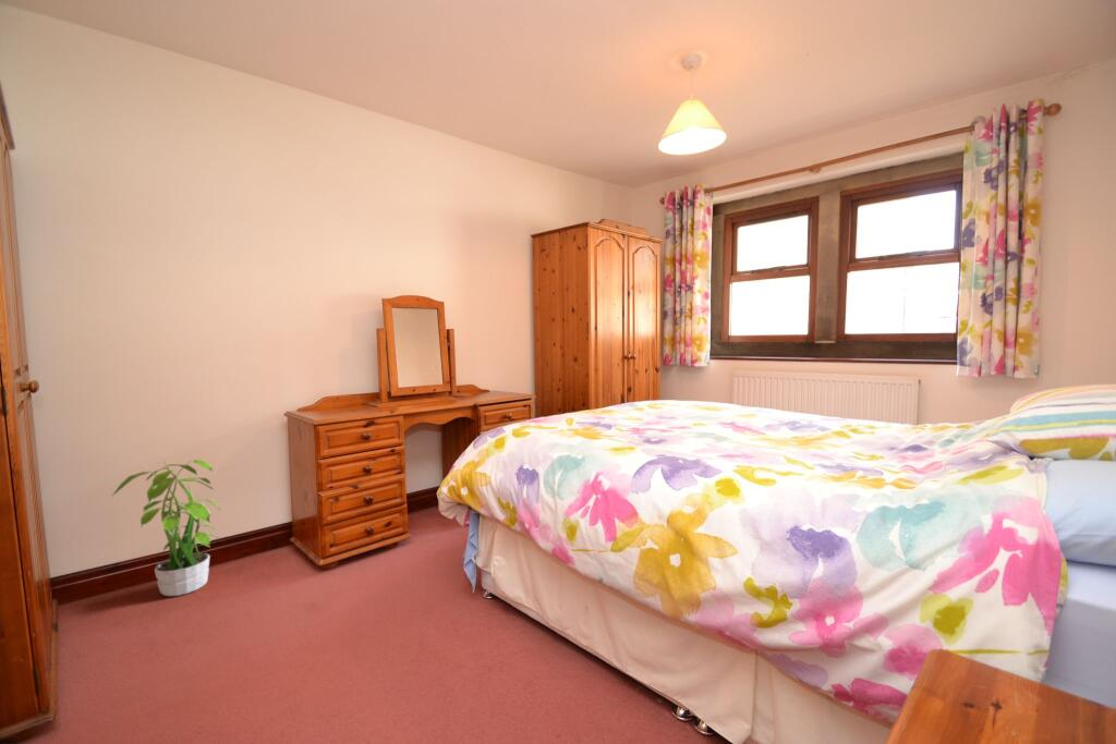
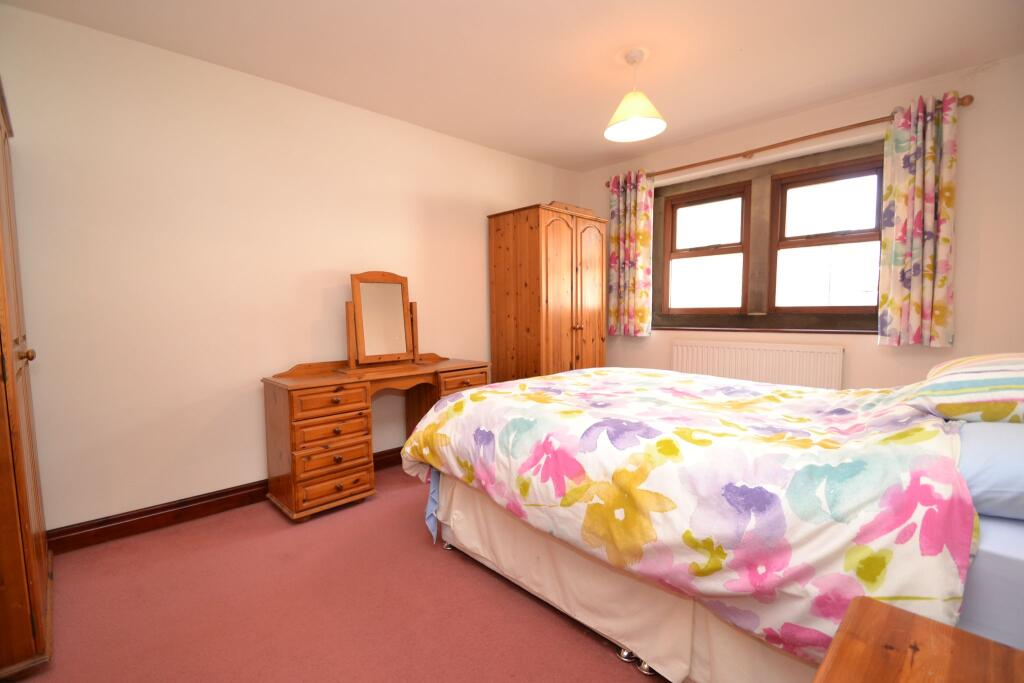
- potted plant [110,459,221,597]
